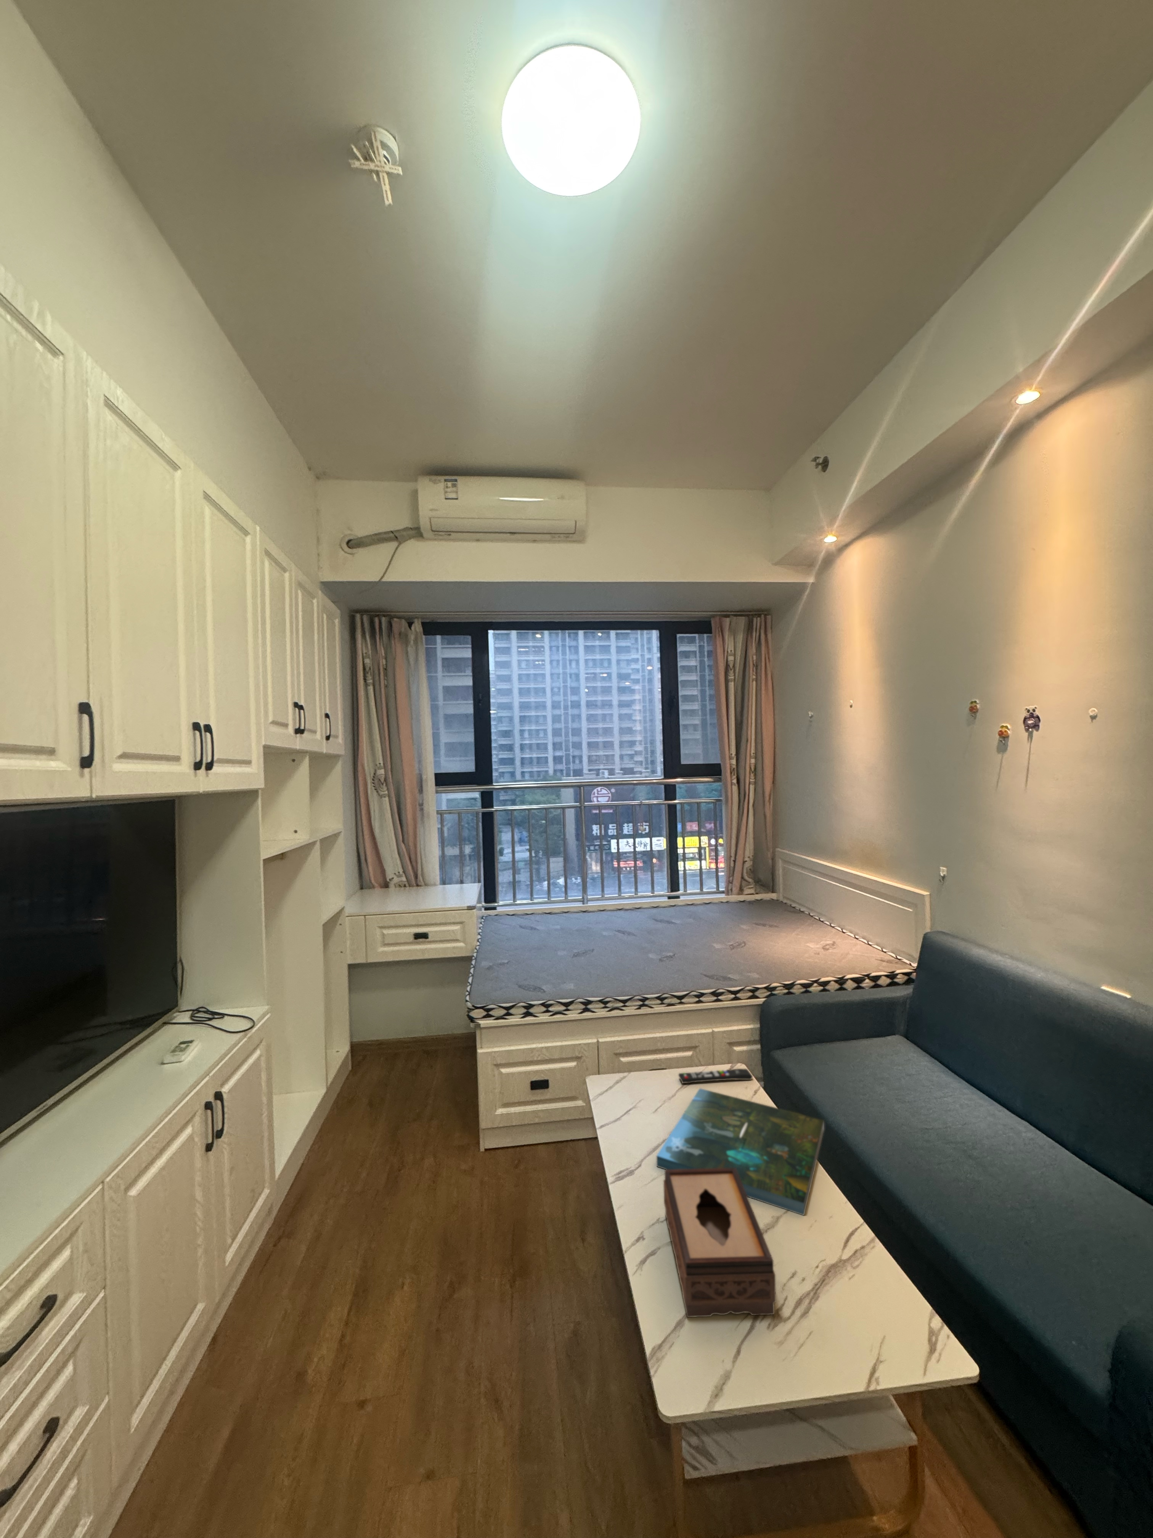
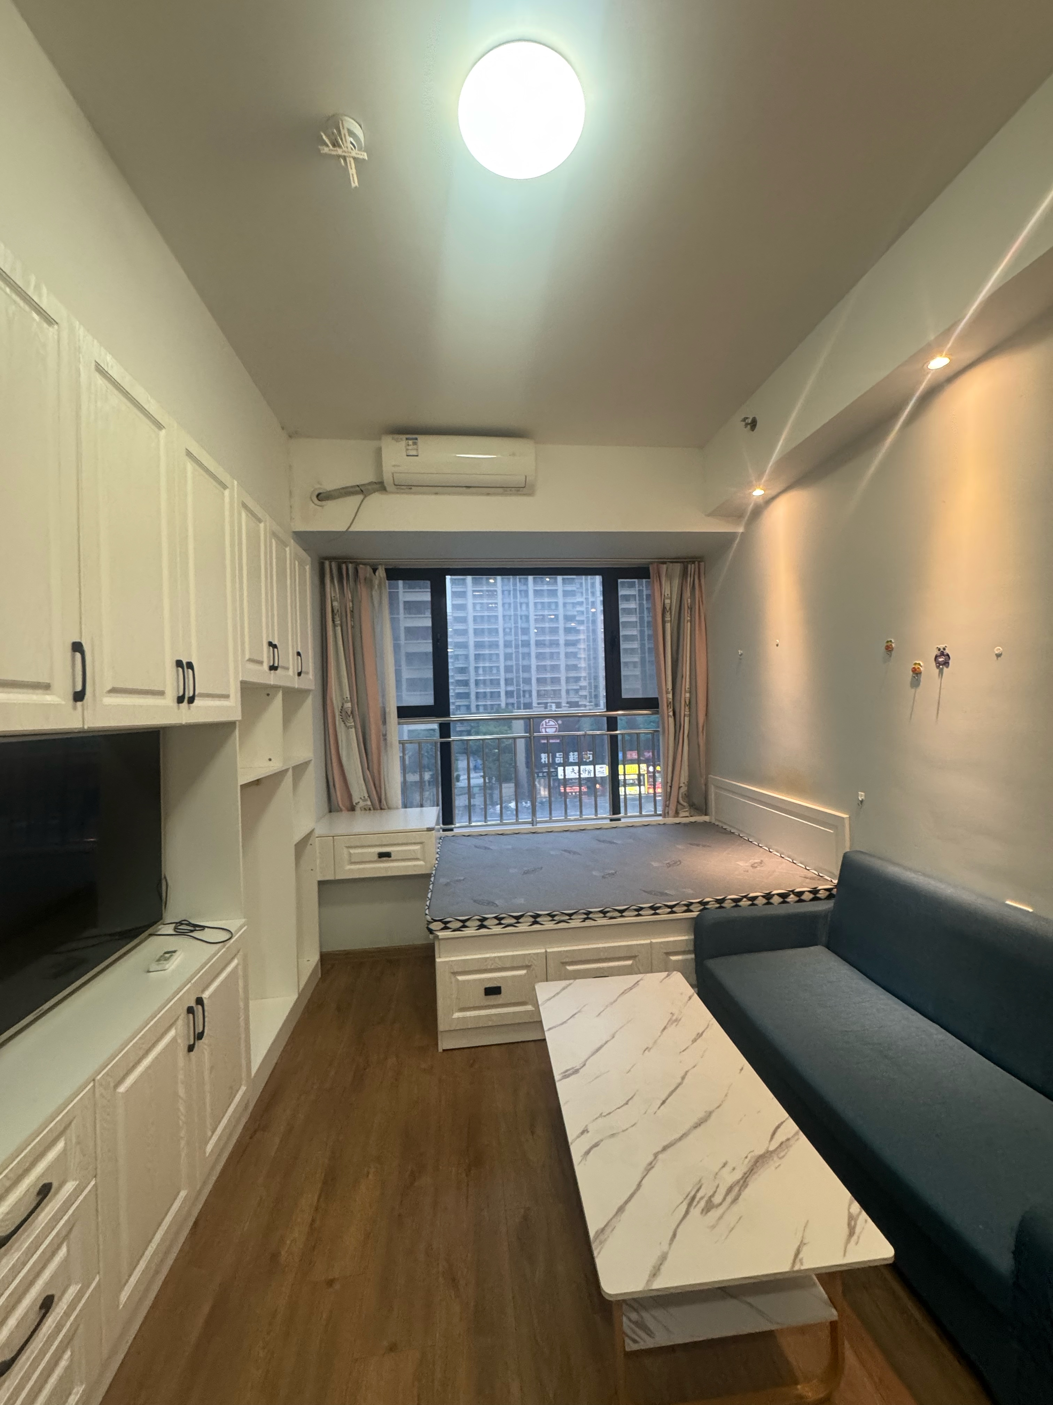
- tissue box [662,1167,776,1318]
- board game [656,1087,825,1216]
- remote control [678,1068,753,1084]
